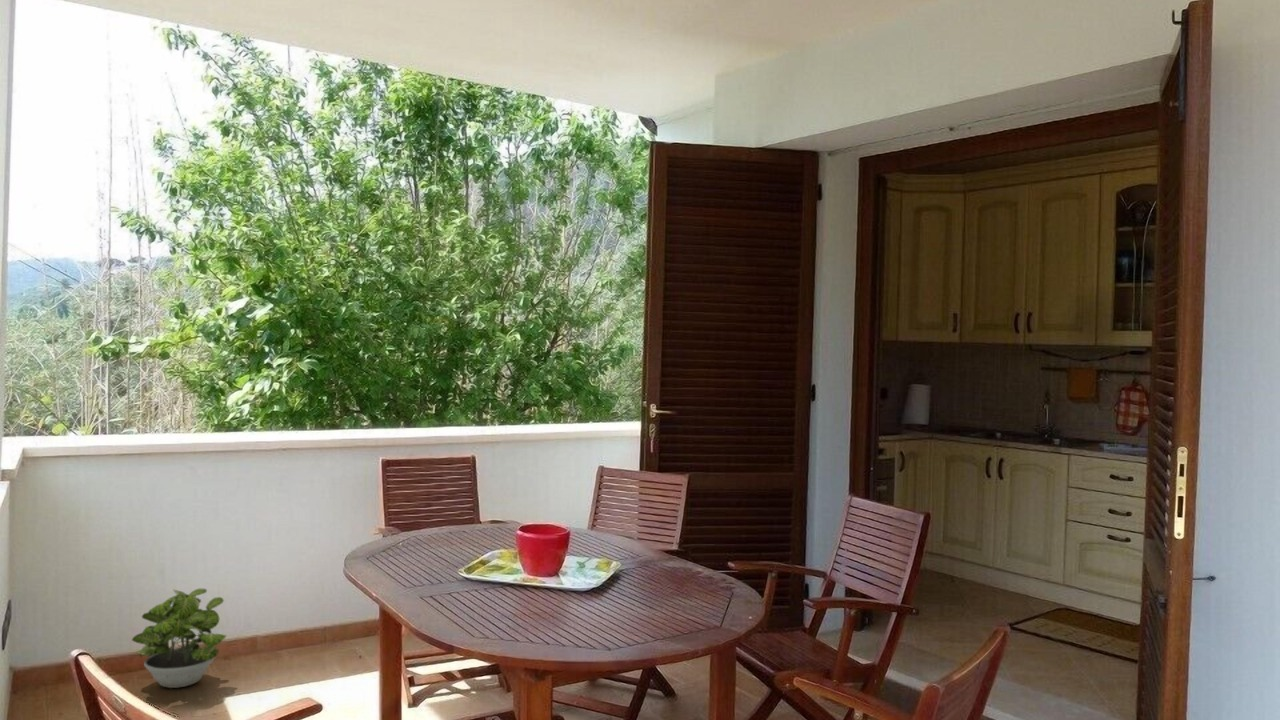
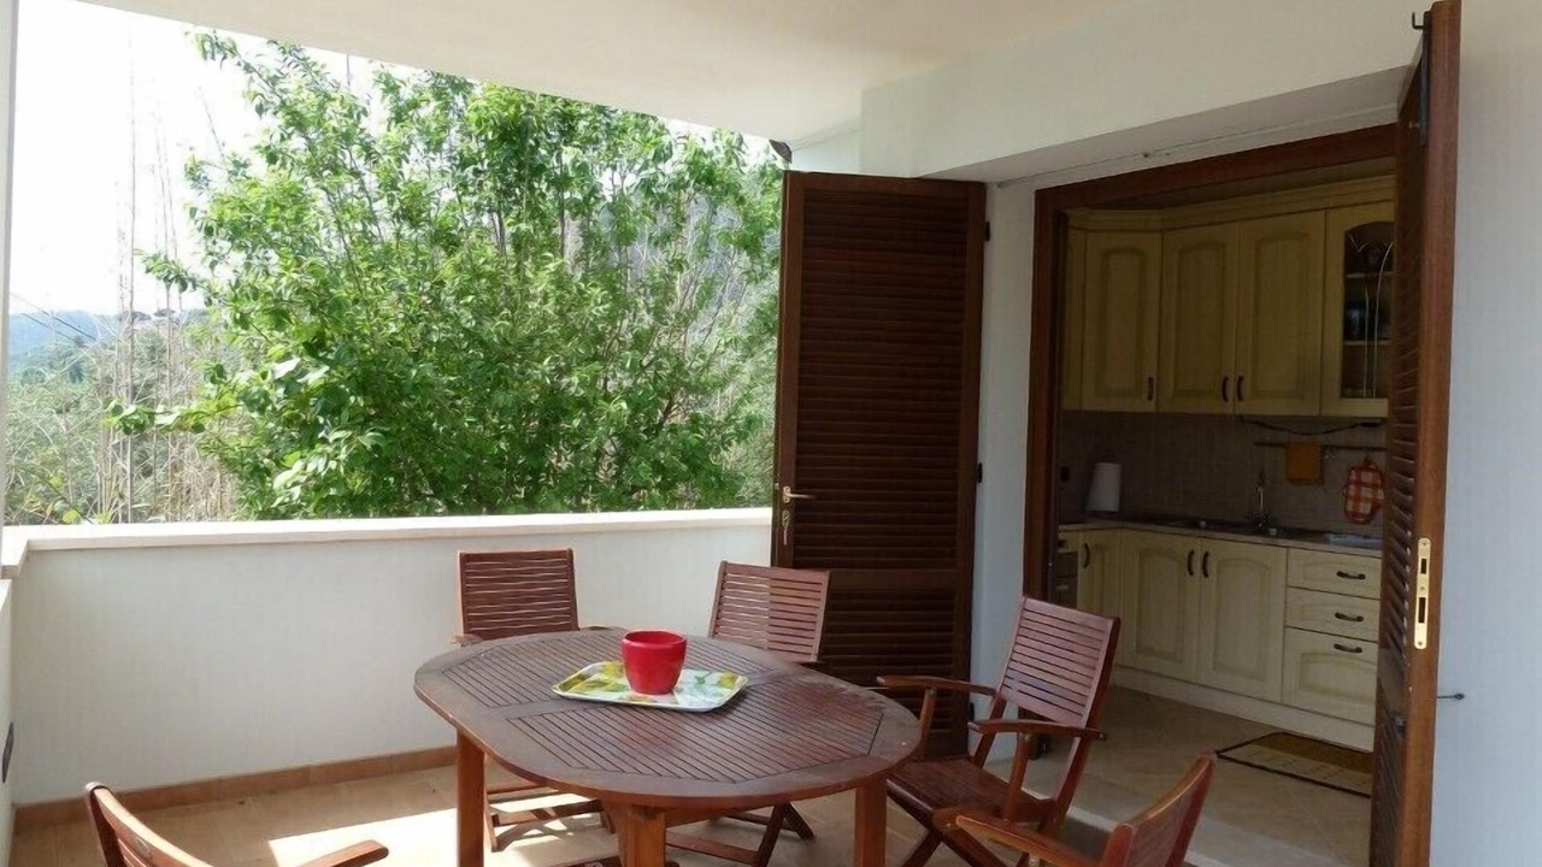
- potted plant [131,588,227,689]
